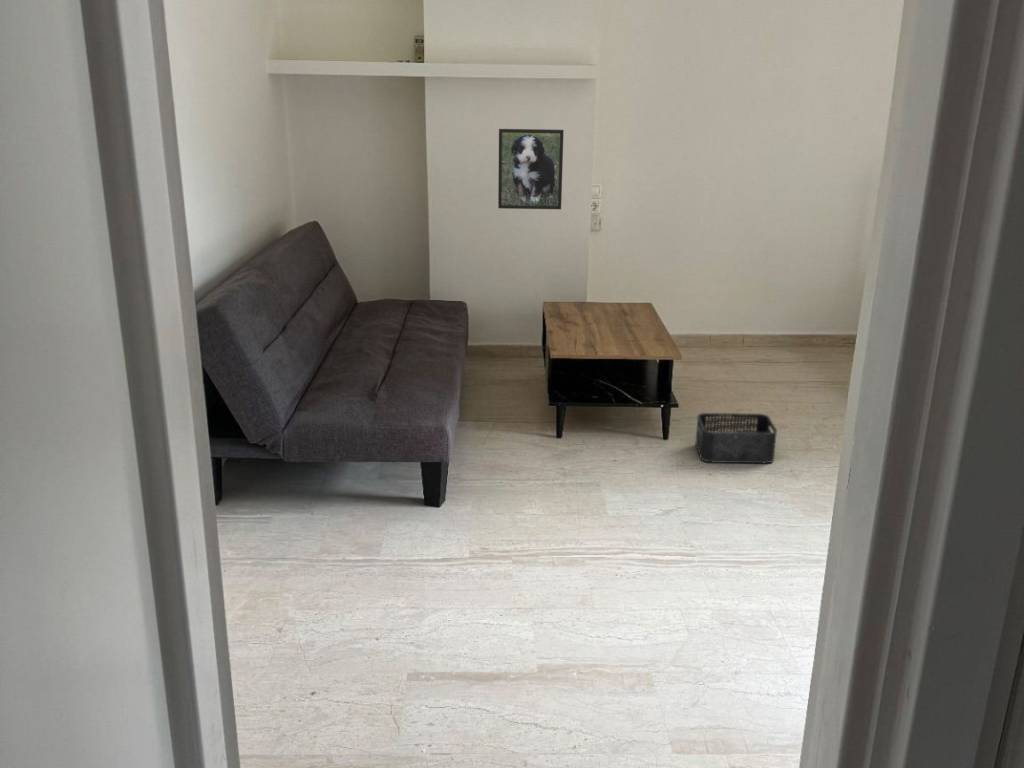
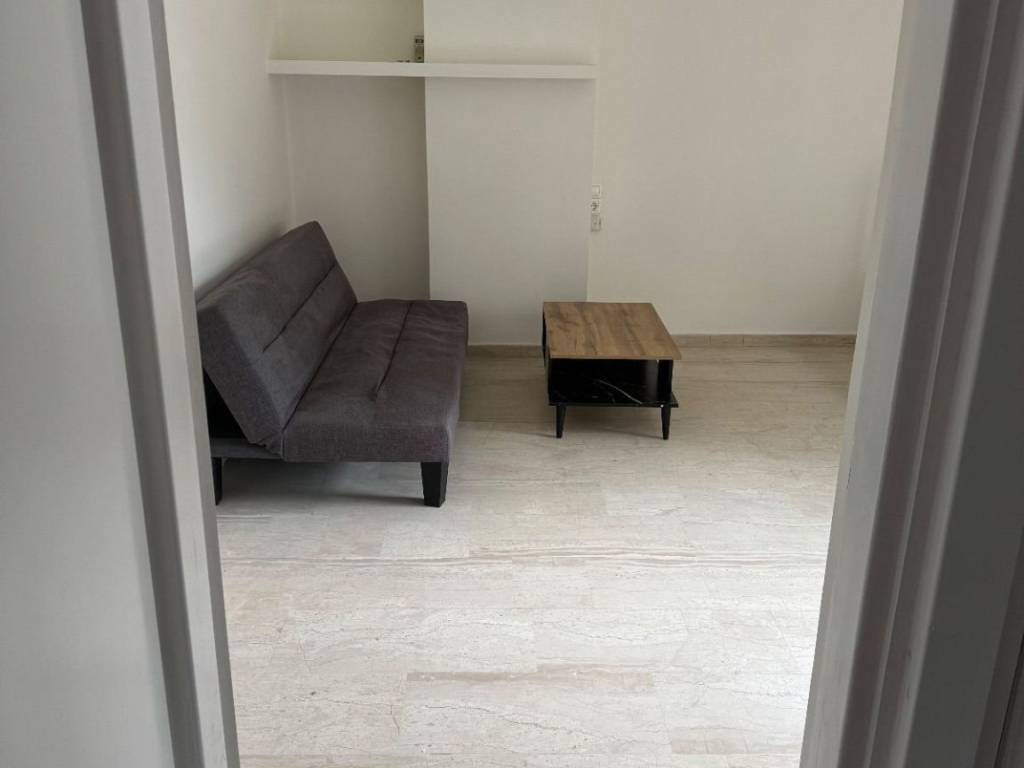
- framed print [497,128,565,210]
- storage bin [694,412,778,464]
